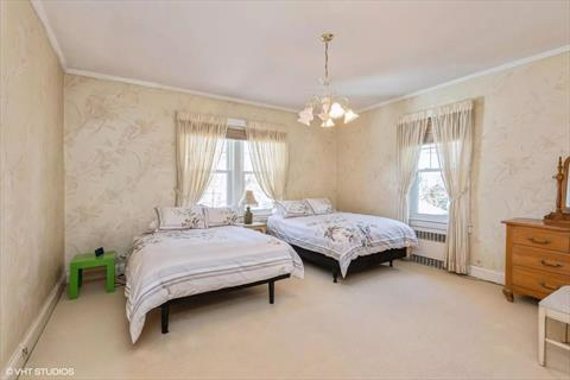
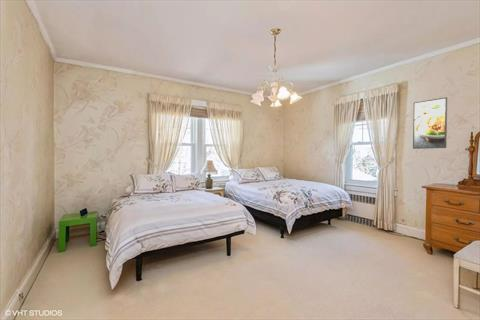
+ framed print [412,96,448,150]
